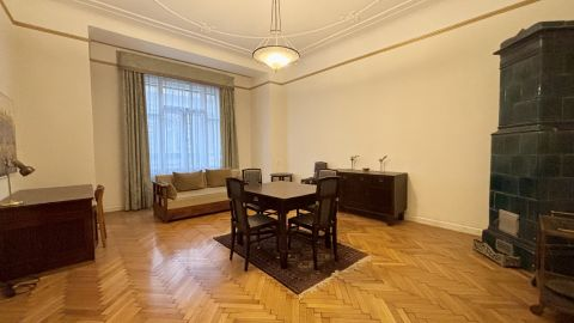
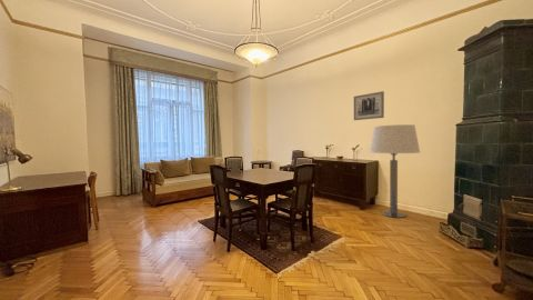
+ wall art [353,90,385,121]
+ table lamp [369,123,421,219]
